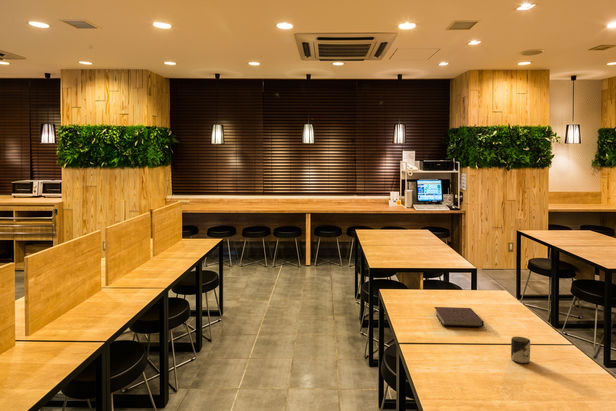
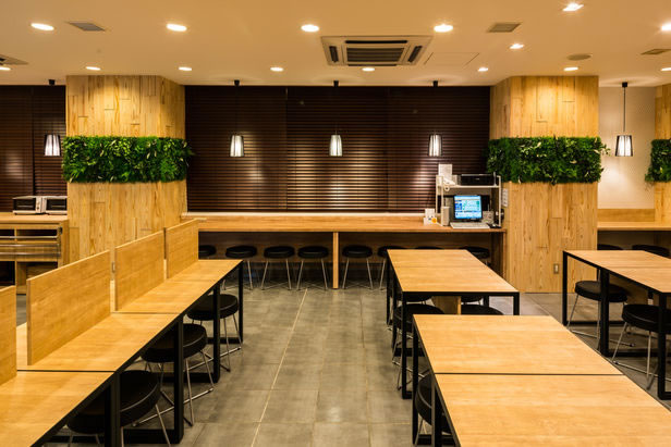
- notebook [433,306,485,328]
- cup [510,336,531,365]
